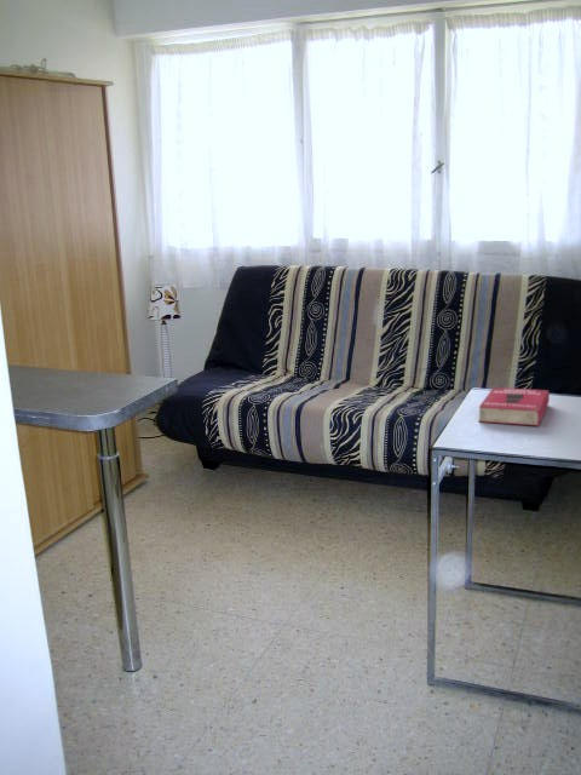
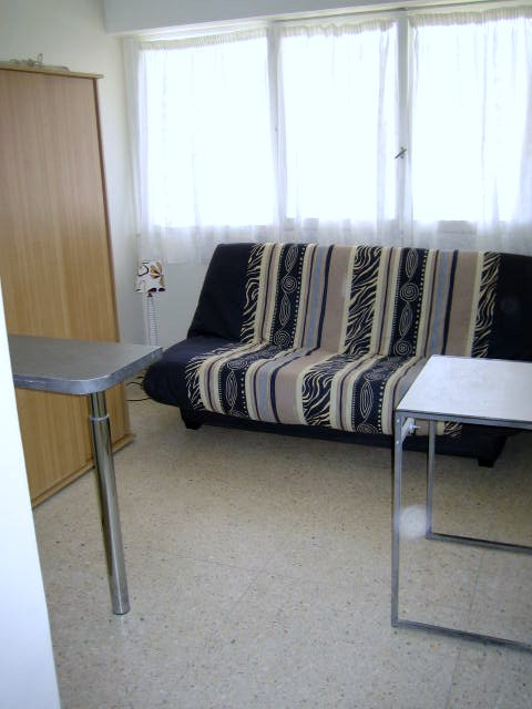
- book [478,386,551,427]
